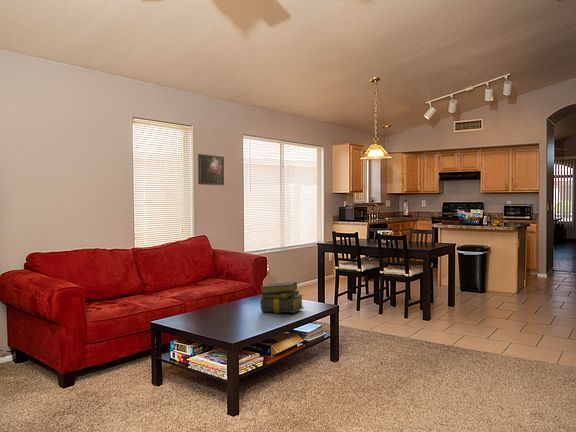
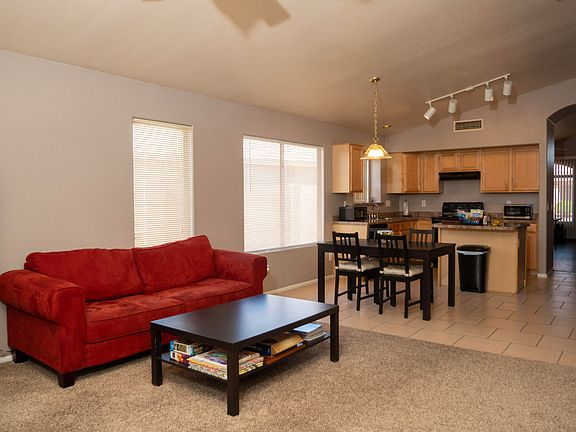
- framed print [197,153,225,186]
- stack of books [259,281,305,314]
